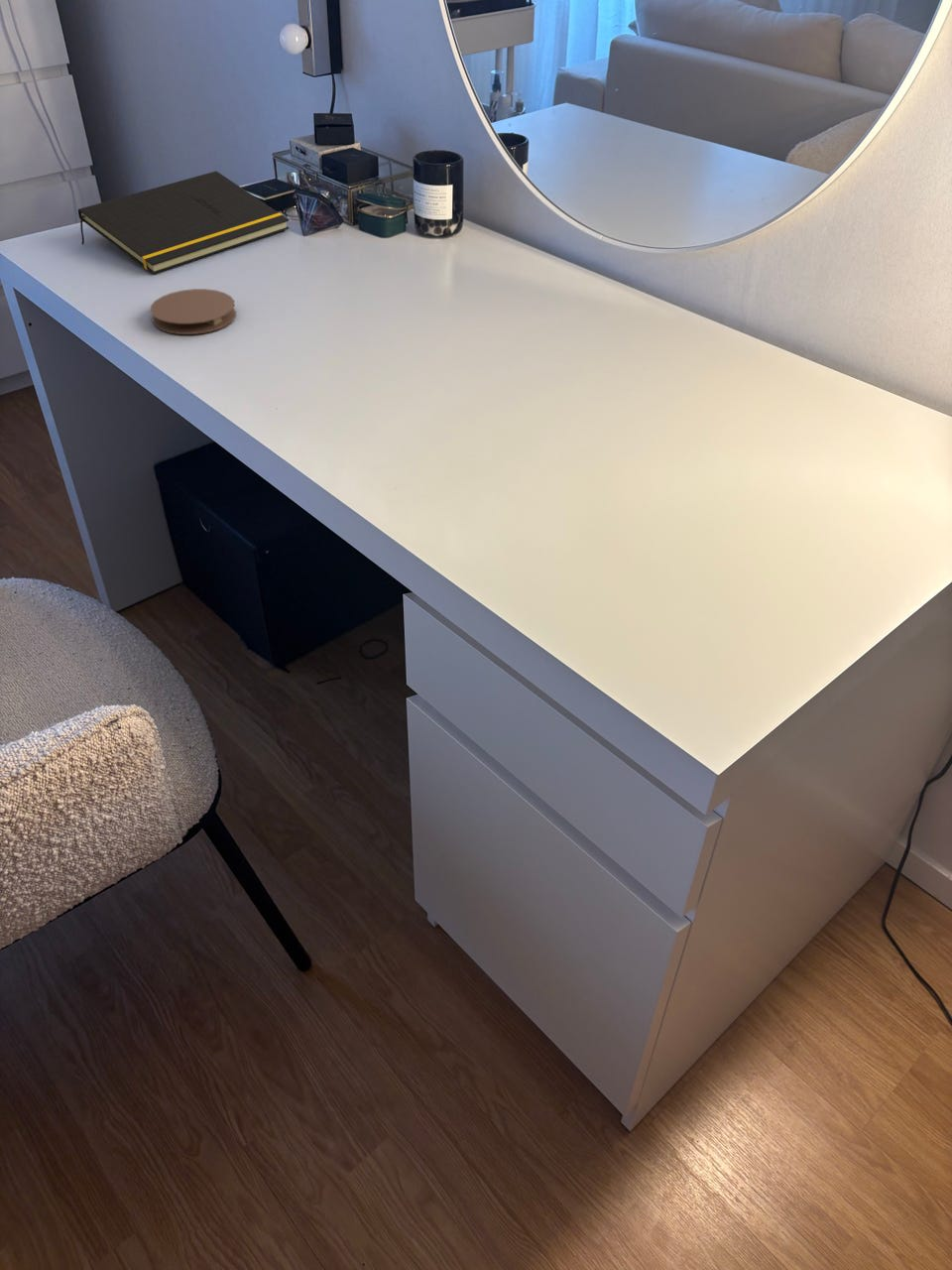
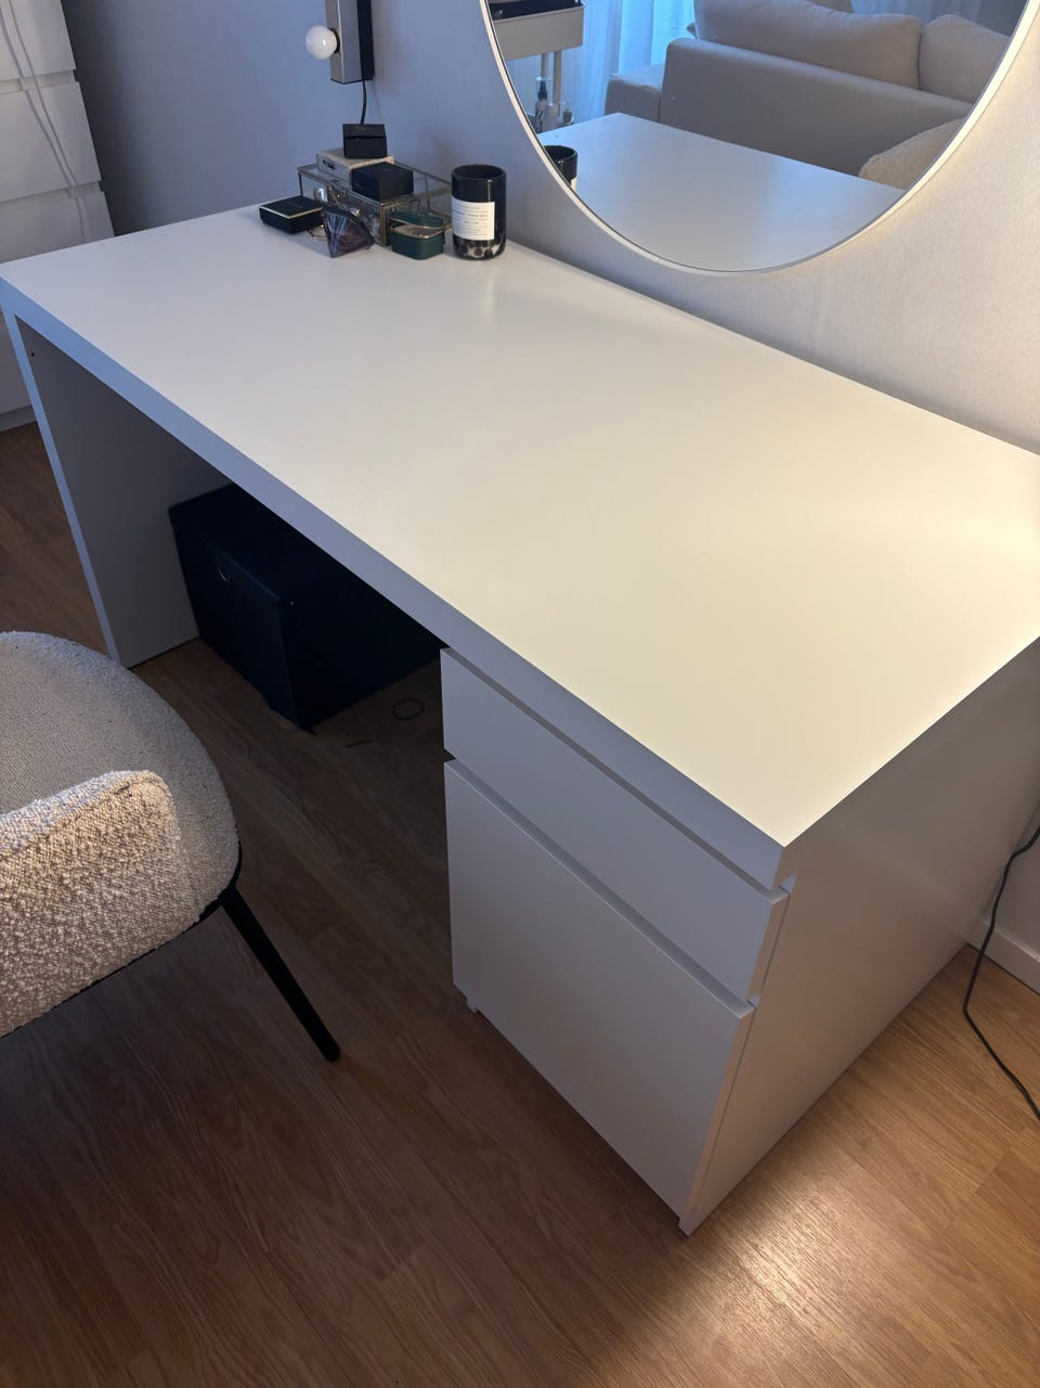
- notepad [77,170,290,275]
- coaster [149,288,237,335]
